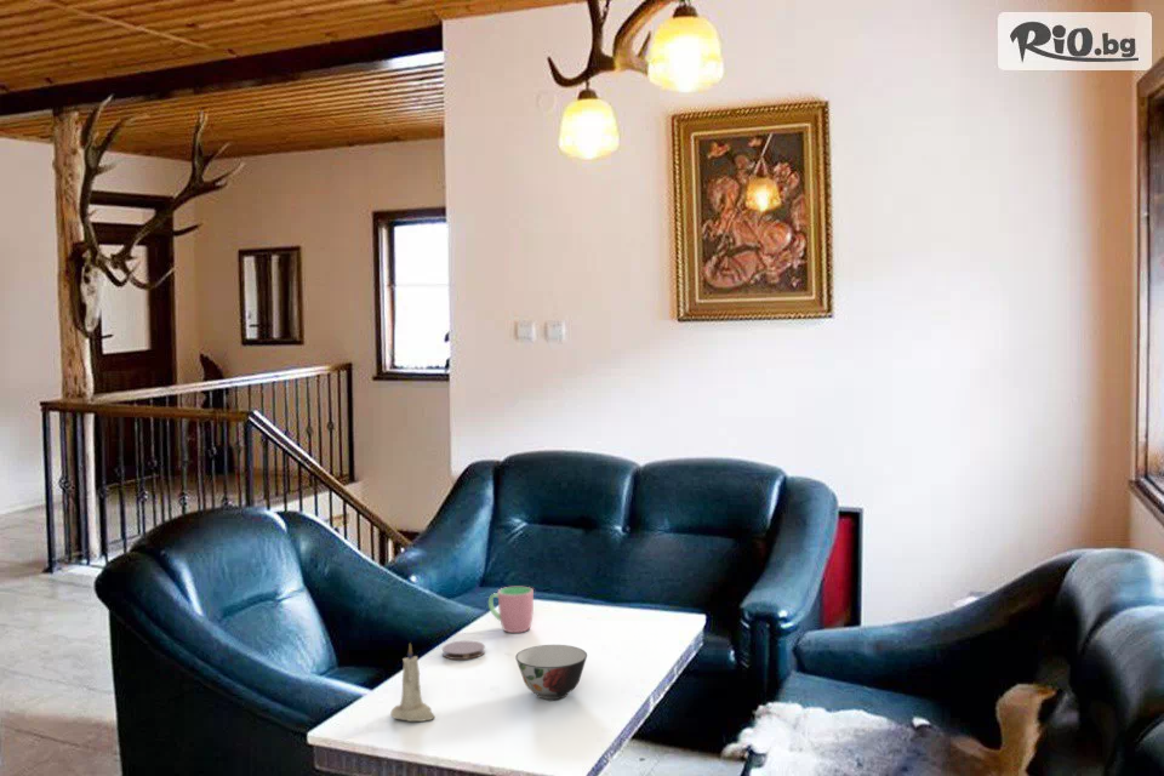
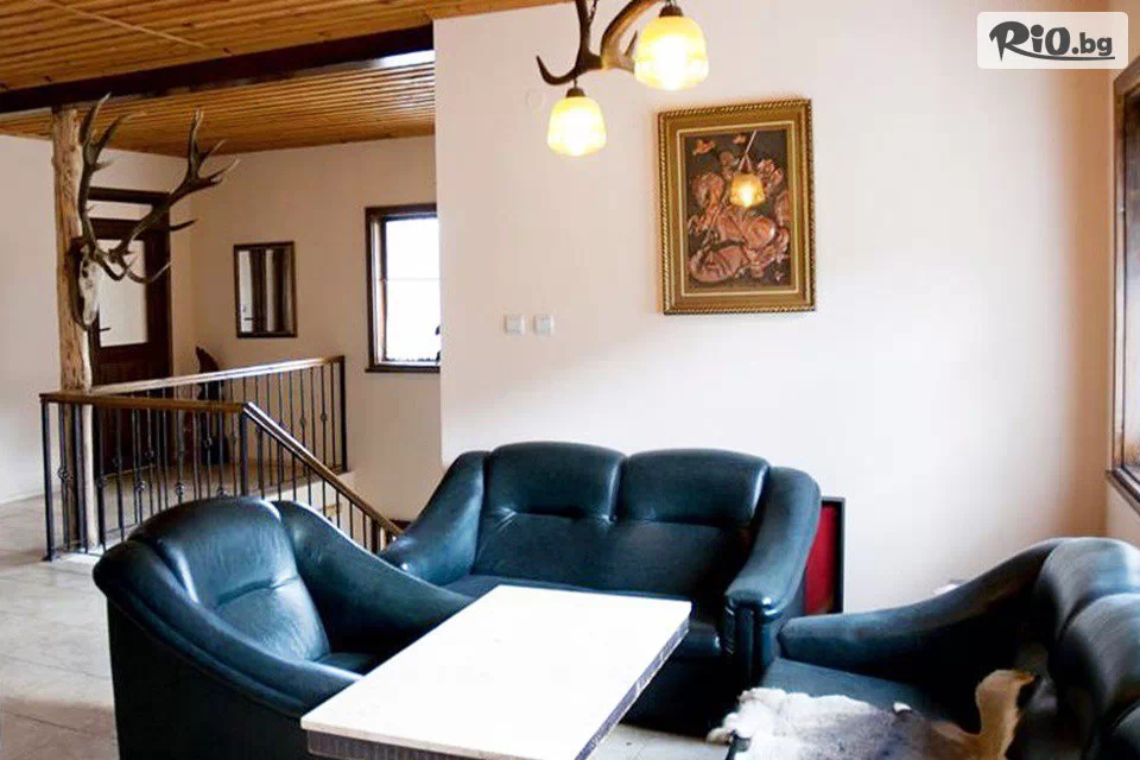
- cup [487,586,535,634]
- coaster [441,639,486,661]
- soup bowl [514,644,588,701]
- candle [389,641,436,723]
